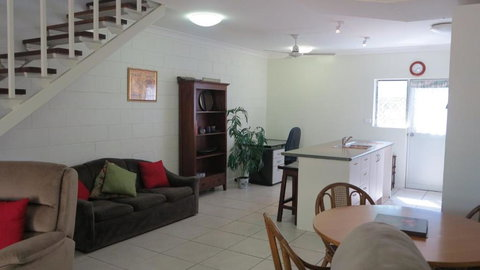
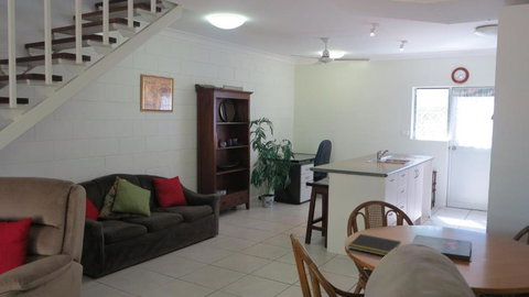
+ notepad [347,233,401,256]
